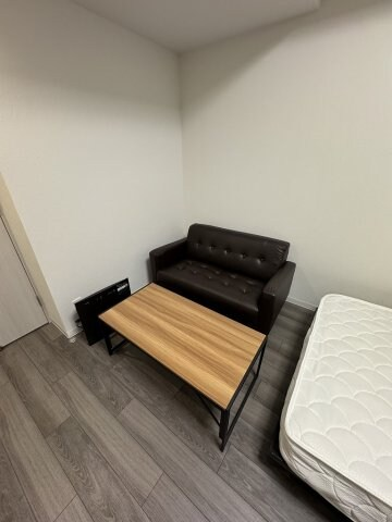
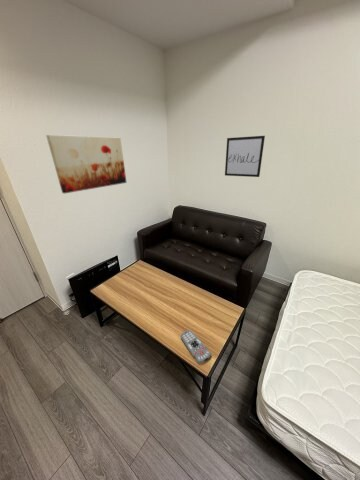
+ remote control [180,329,212,364]
+ wall art [224,135,266,178]
+ wall art [45,134,128,194]
